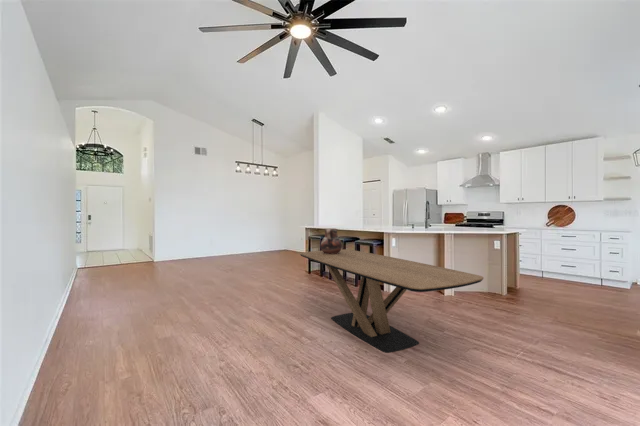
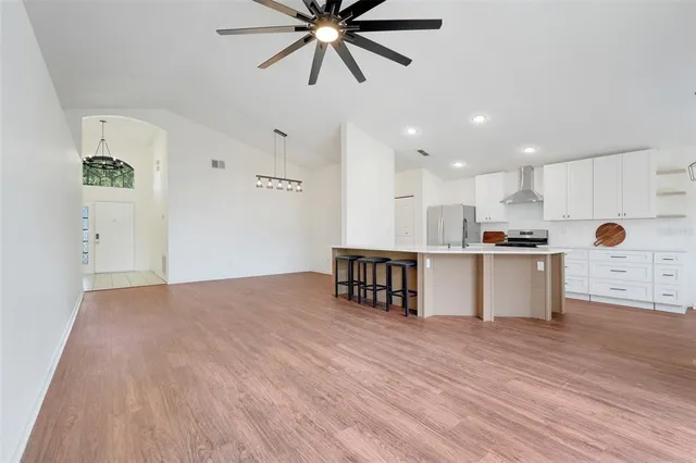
- dining table [299,249,485,354]
- ceramic pot [320,228,343,254]
